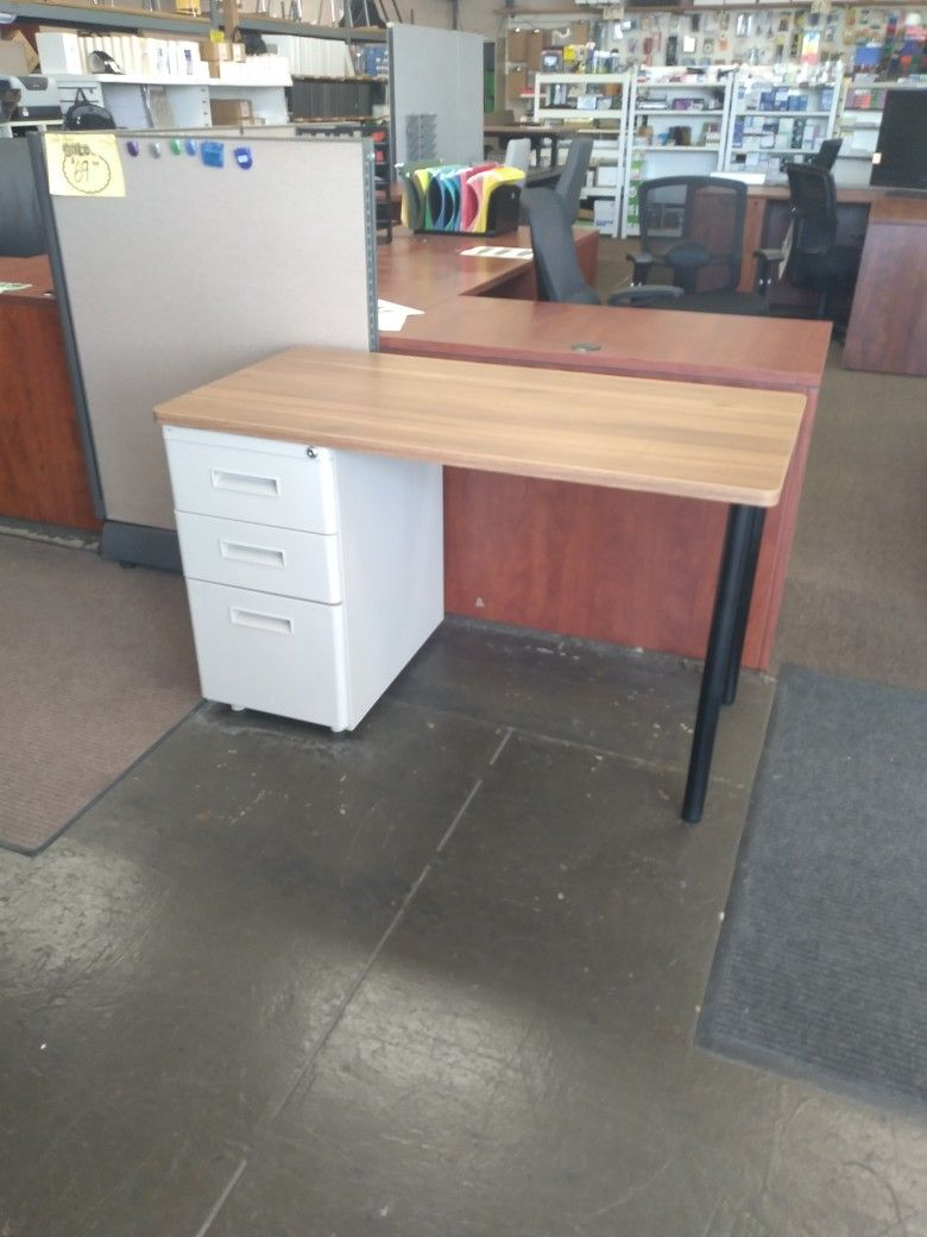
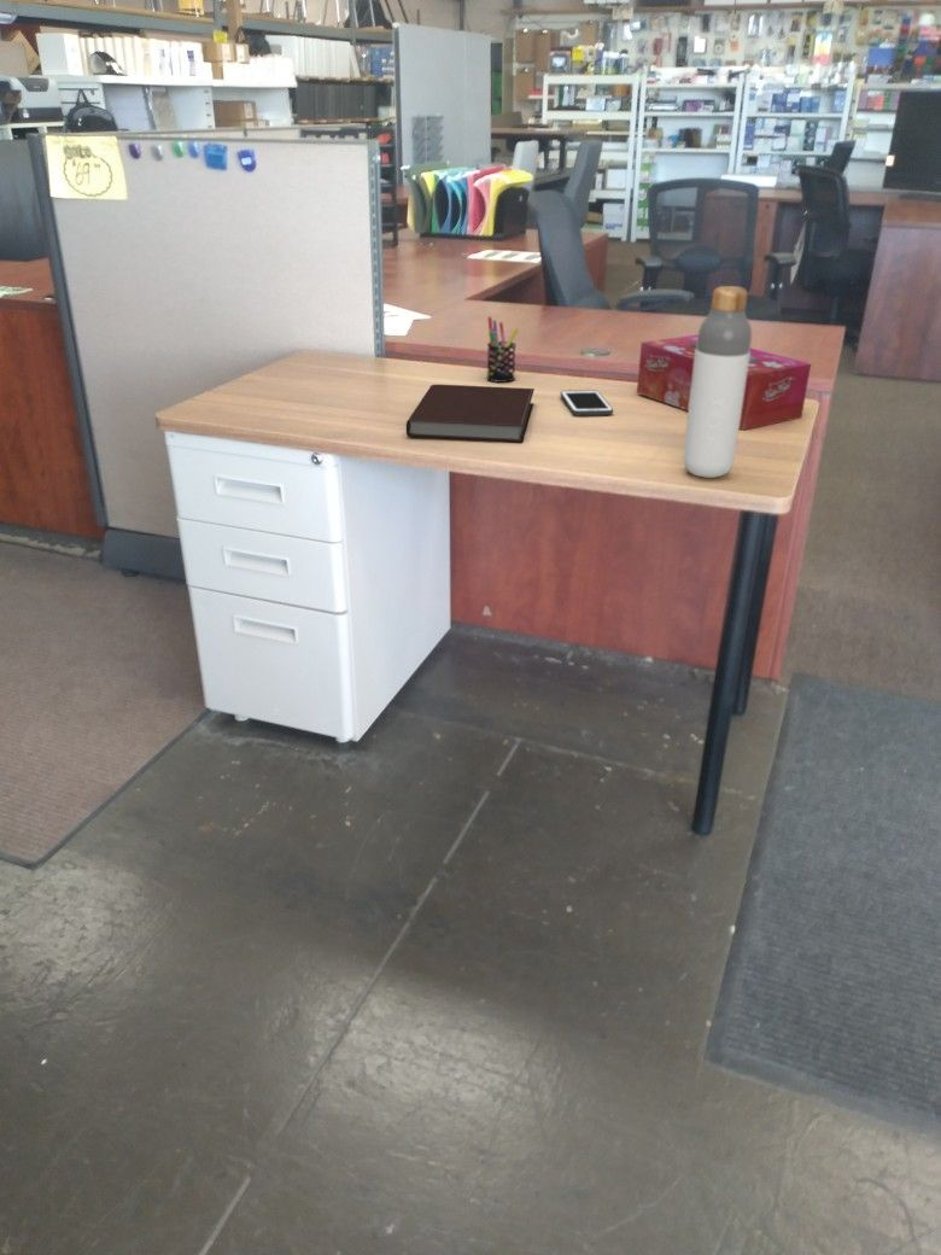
+ pen holder [486,316,520,384]
+ cell phone [560,389,614,416]
+ notebook [405,384,536,444]
+ tissue box [636,333,812,431]
+ bottle [682,285,753,479]
